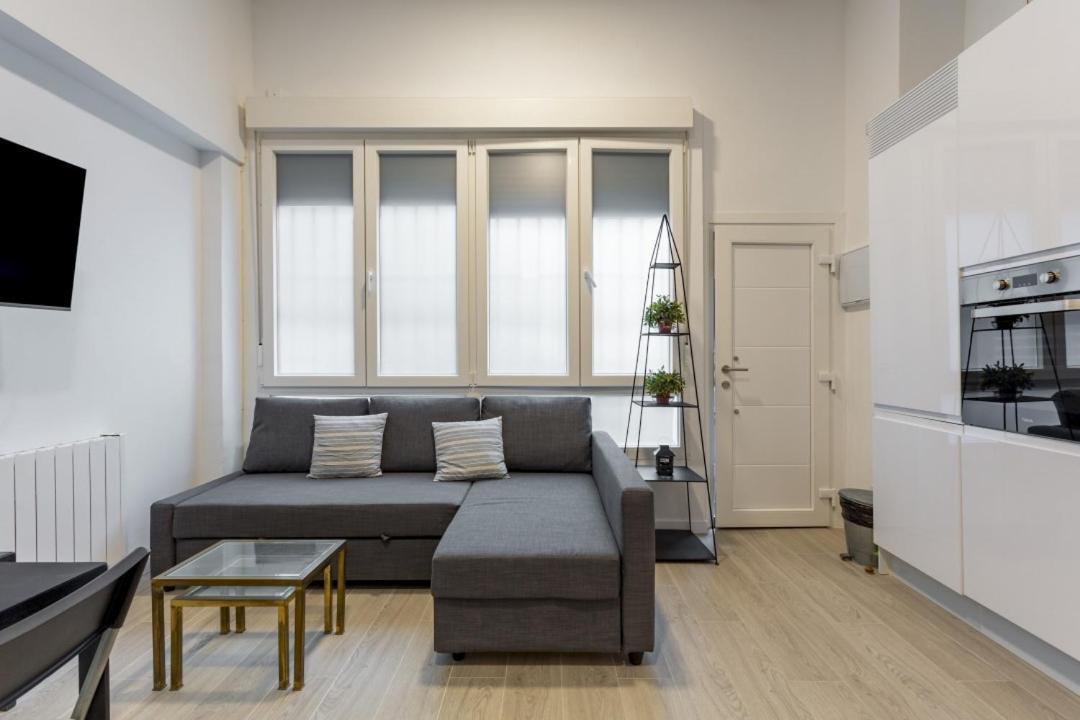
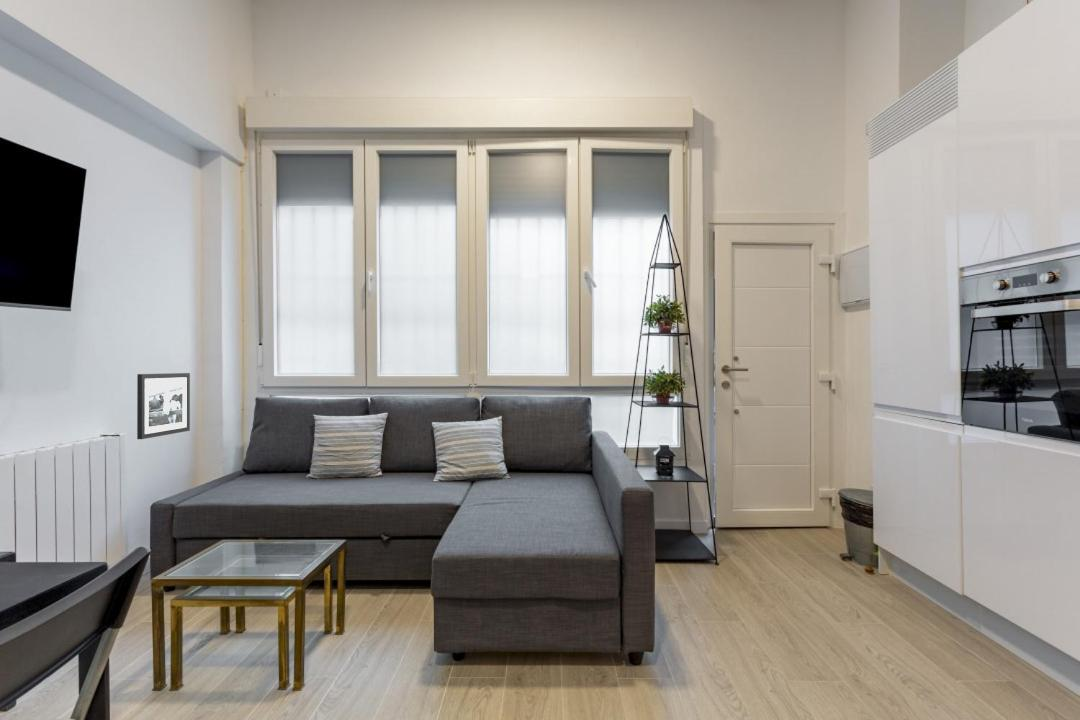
+ picture frame [136,372,191,440]
